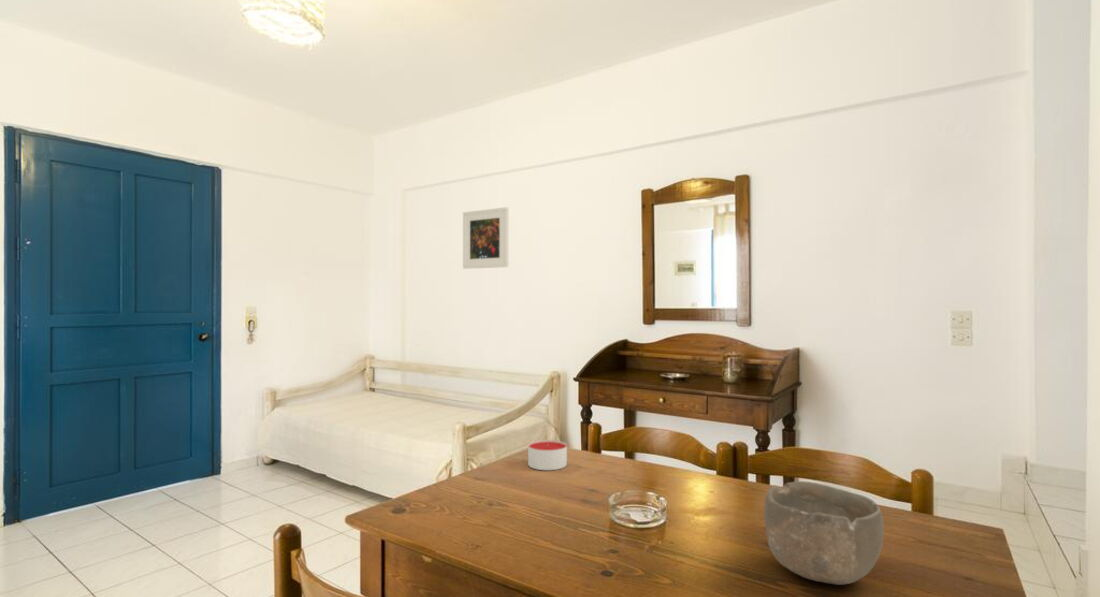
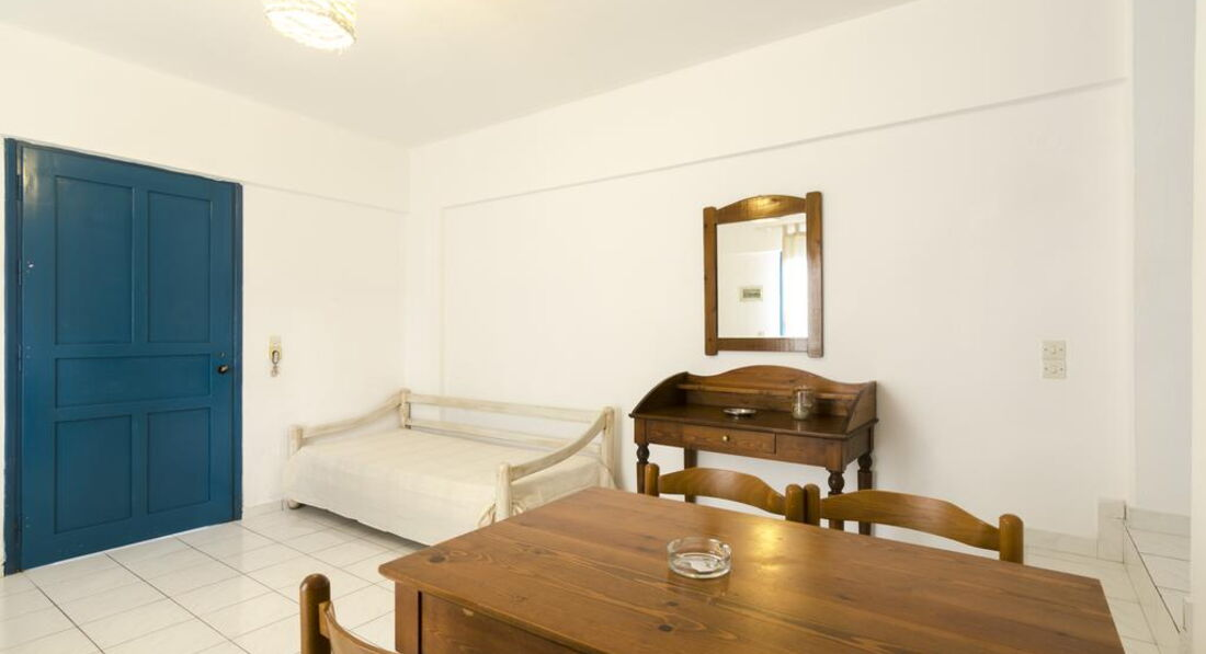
- bowl [763,480,885,586]
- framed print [462,206,509,270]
- candle [527,439,568,471]
